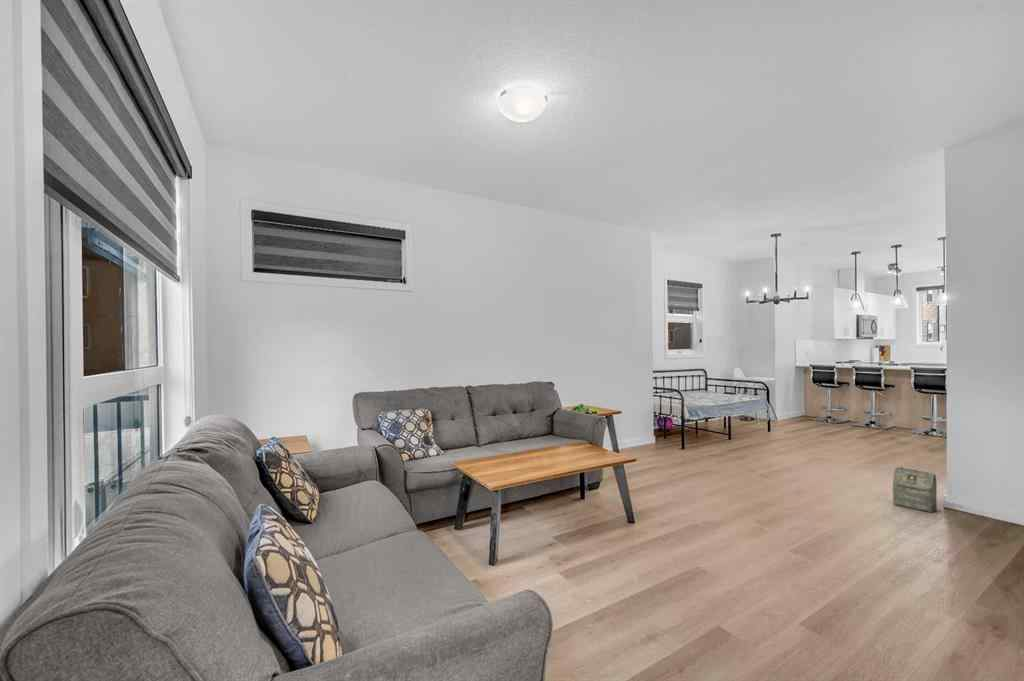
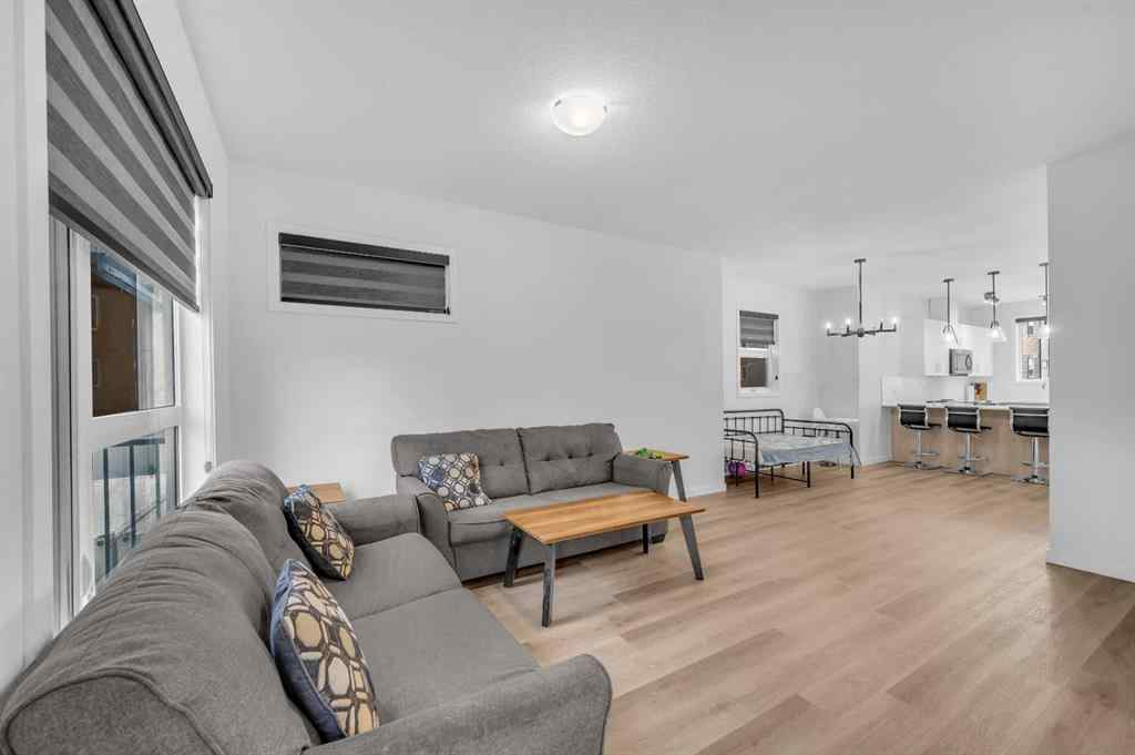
- bag [892,465,938,513]
